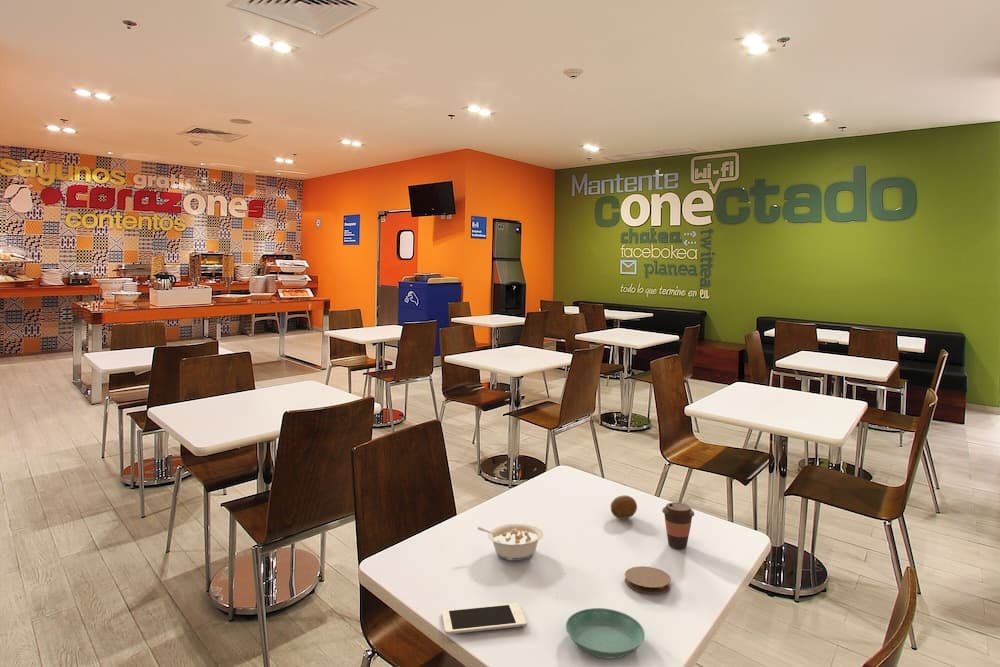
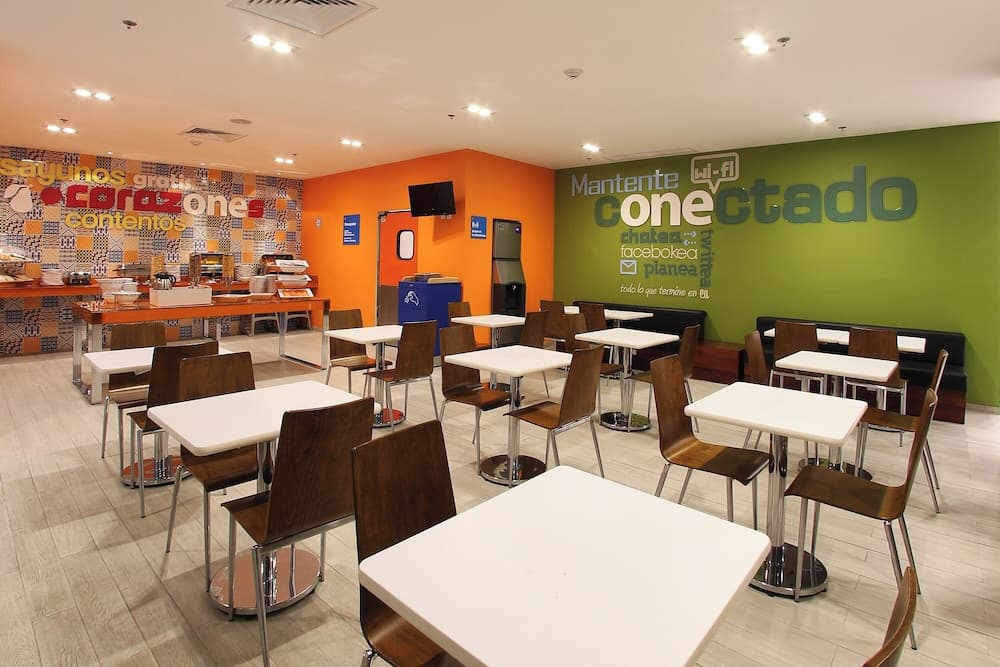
- saucer [565,607,646,659]
- coaster [624,565,672,595]
- legume [476,523,544,561]
- fruit [610,494,638,520]
- coffee cup [661,502,695,550]
- cell phone [441,602,527,635]
